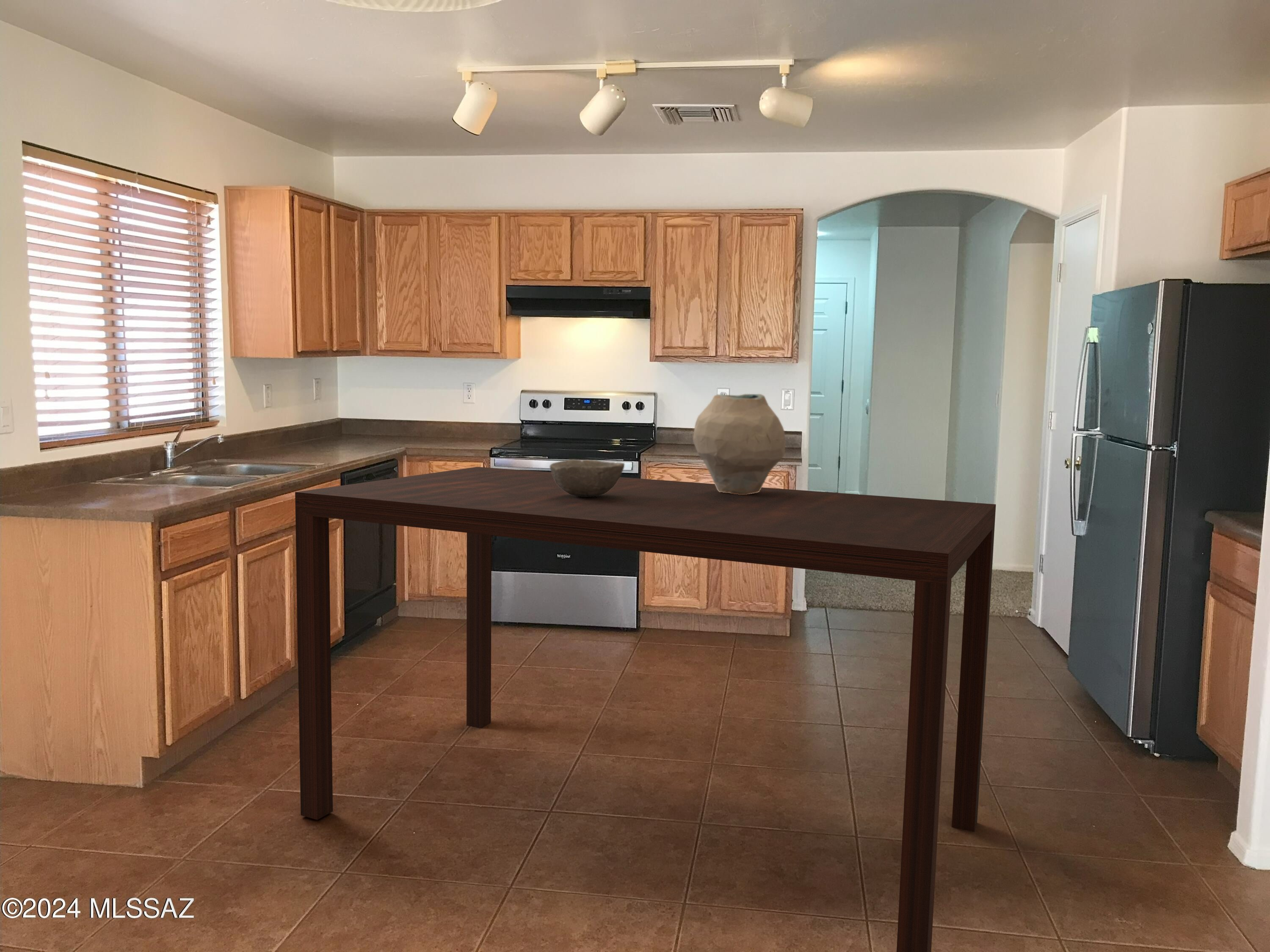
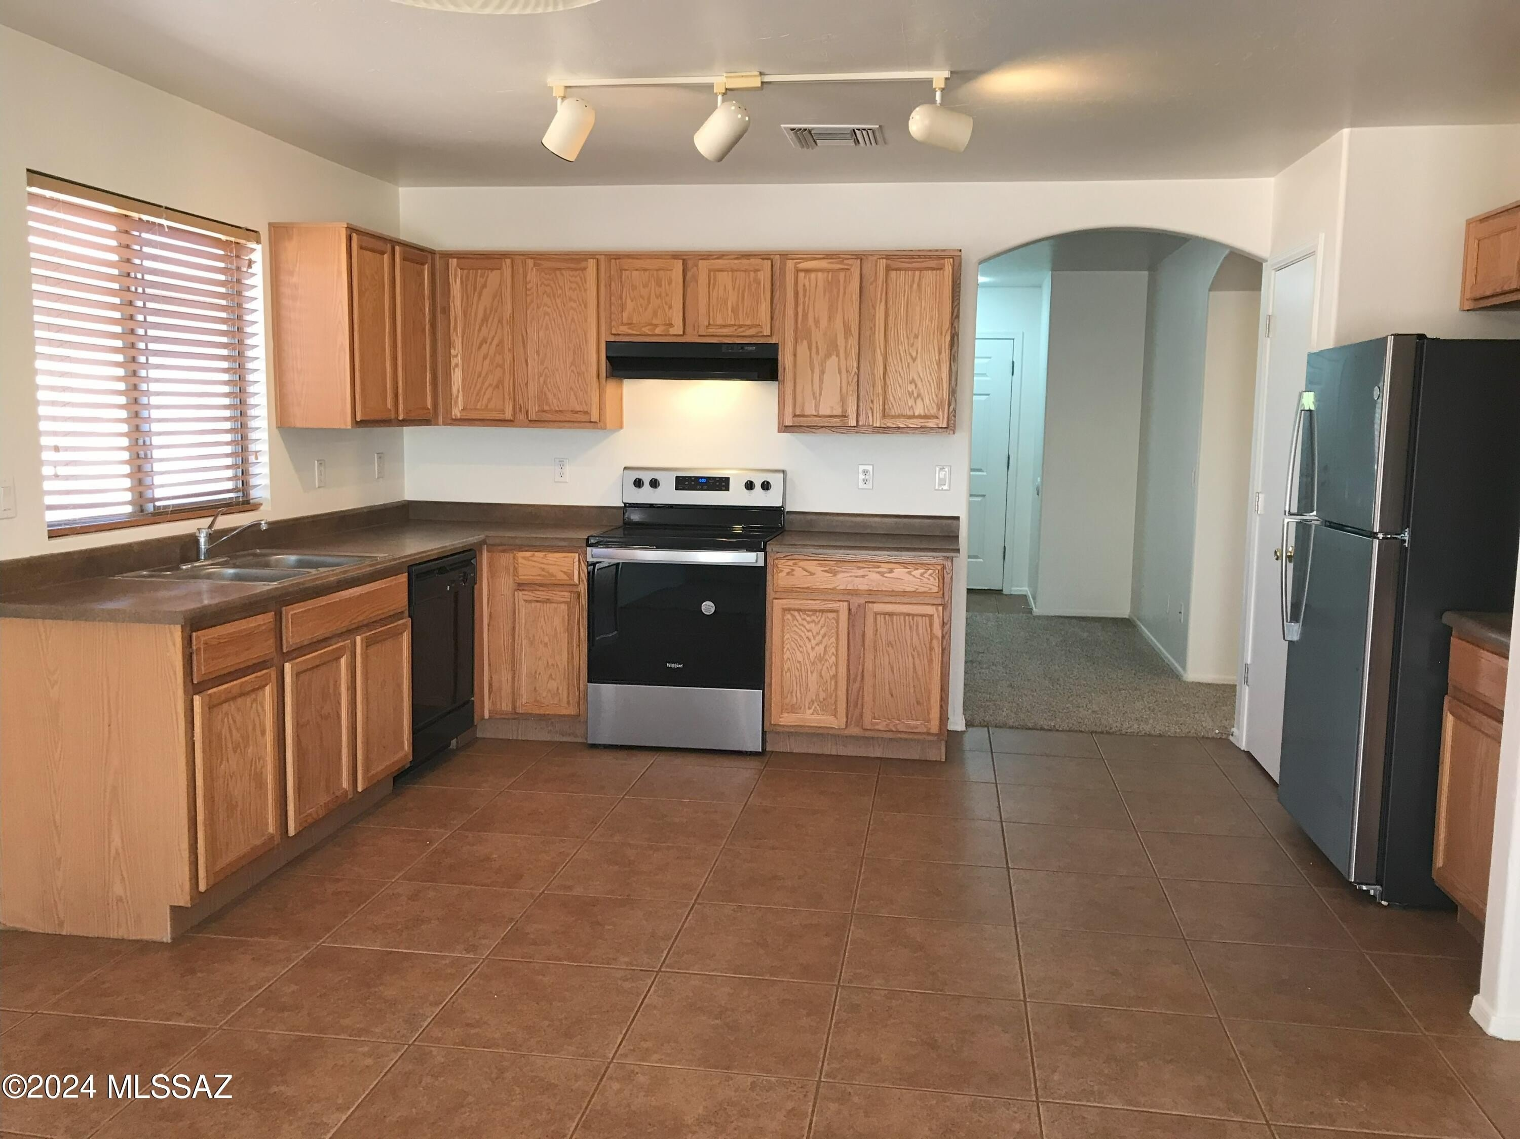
- vase [693,393,787,495]
- bowl [549,459,625,497]
- dining table [295,466,997,952]
